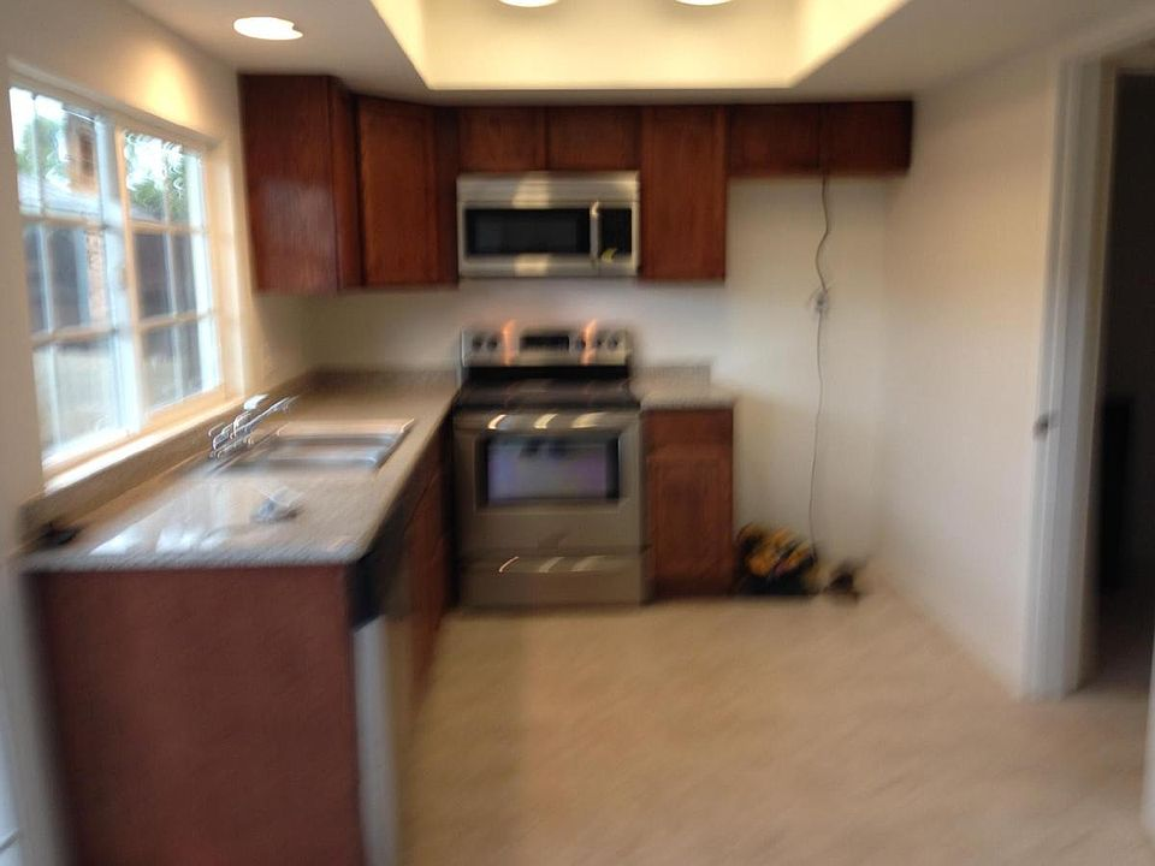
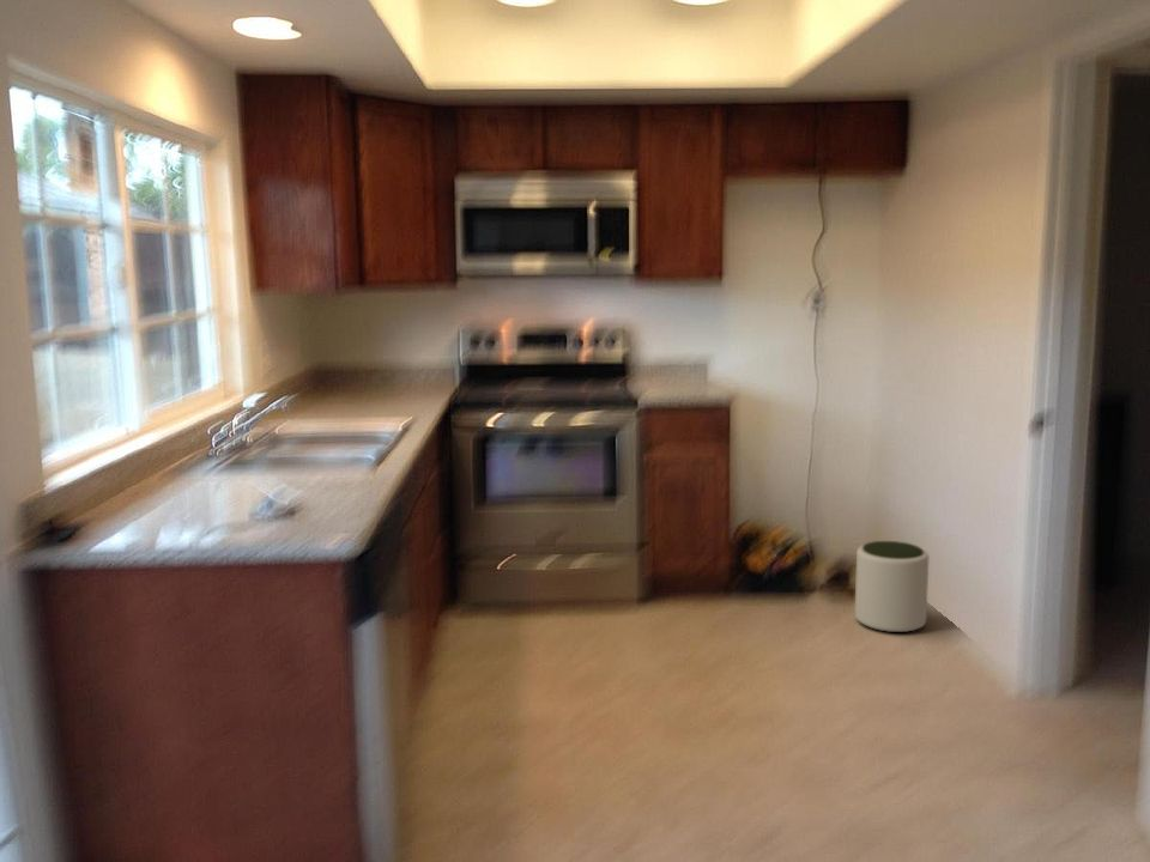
+ plant pot [854,540,930,633]
